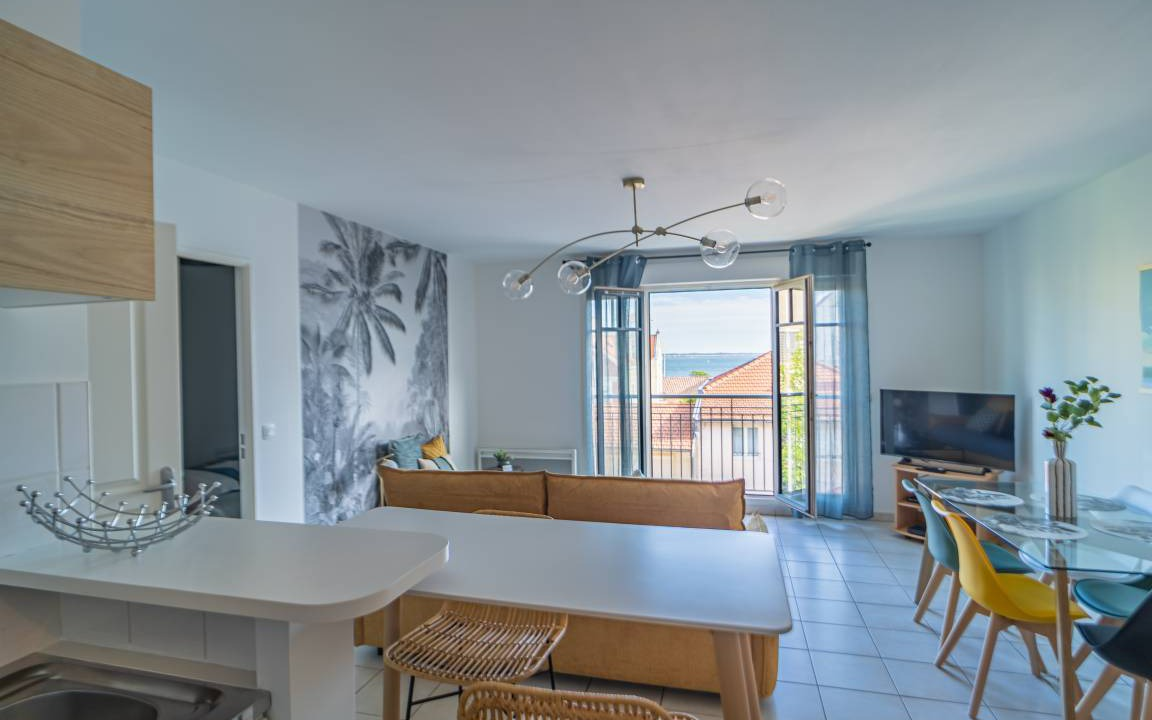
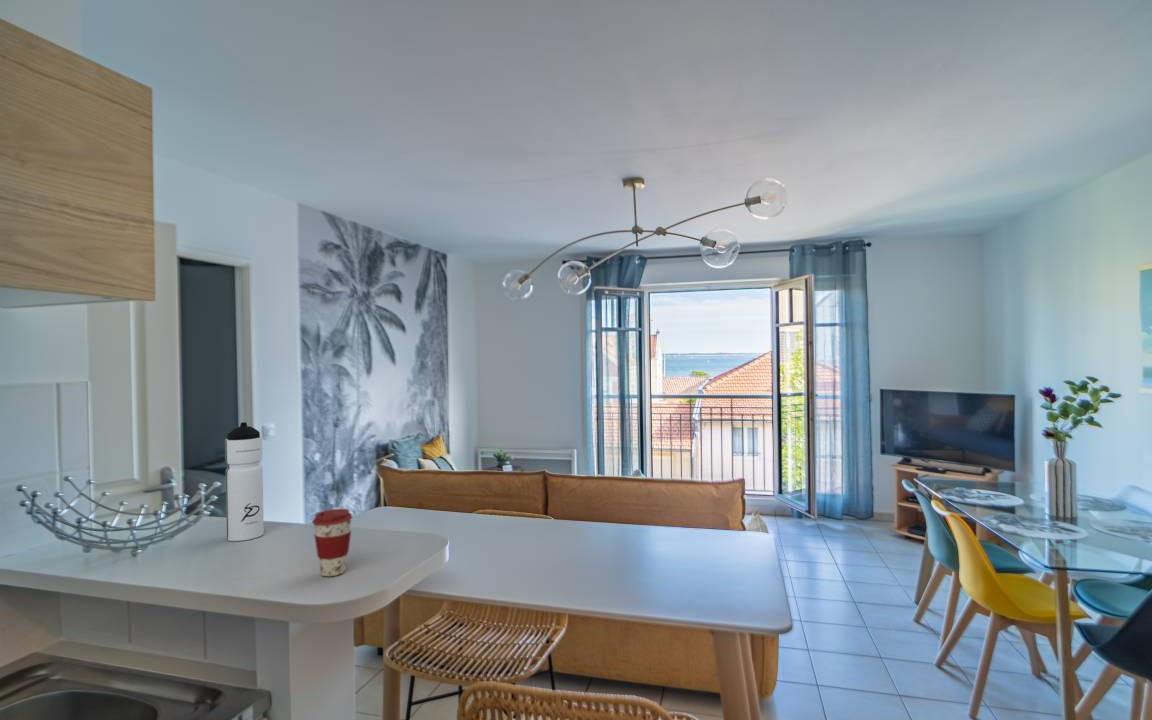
+ water bottle [224,421,265,542]
+ coffee cup [311,508,353,577]
